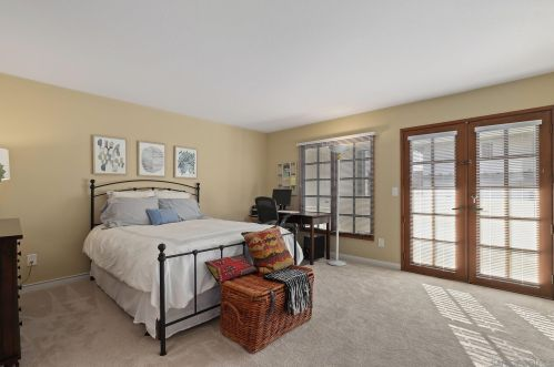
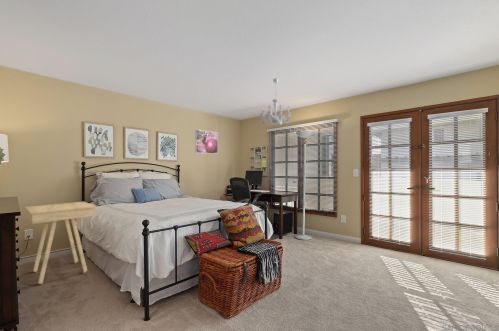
+ side table [24,201,98,285]
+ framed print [194,129,219,155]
+ chandelier [259,78,292,126]
